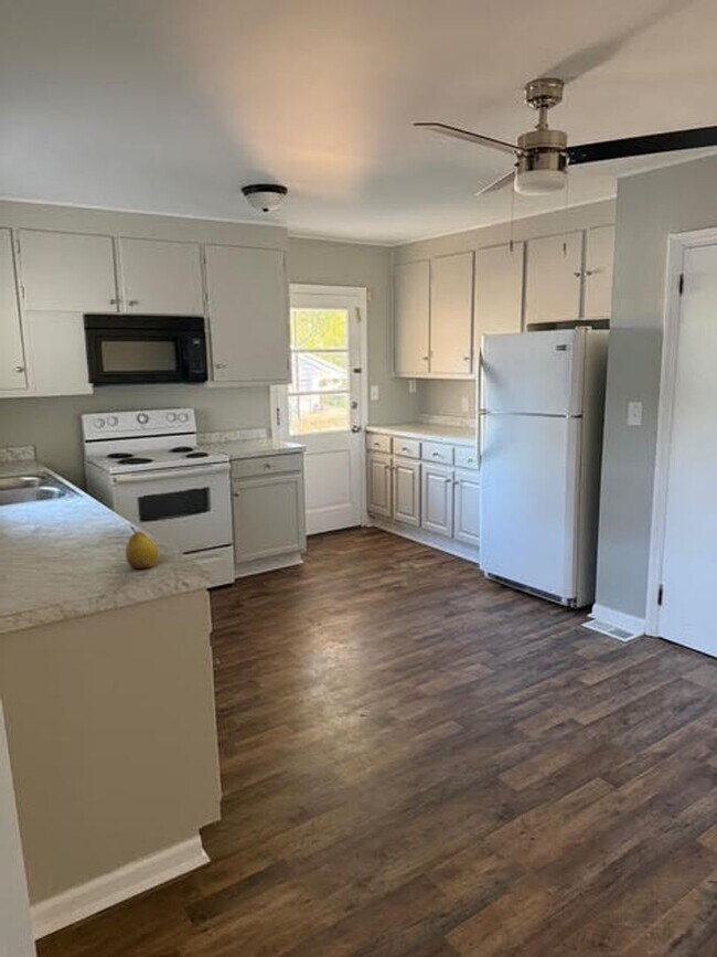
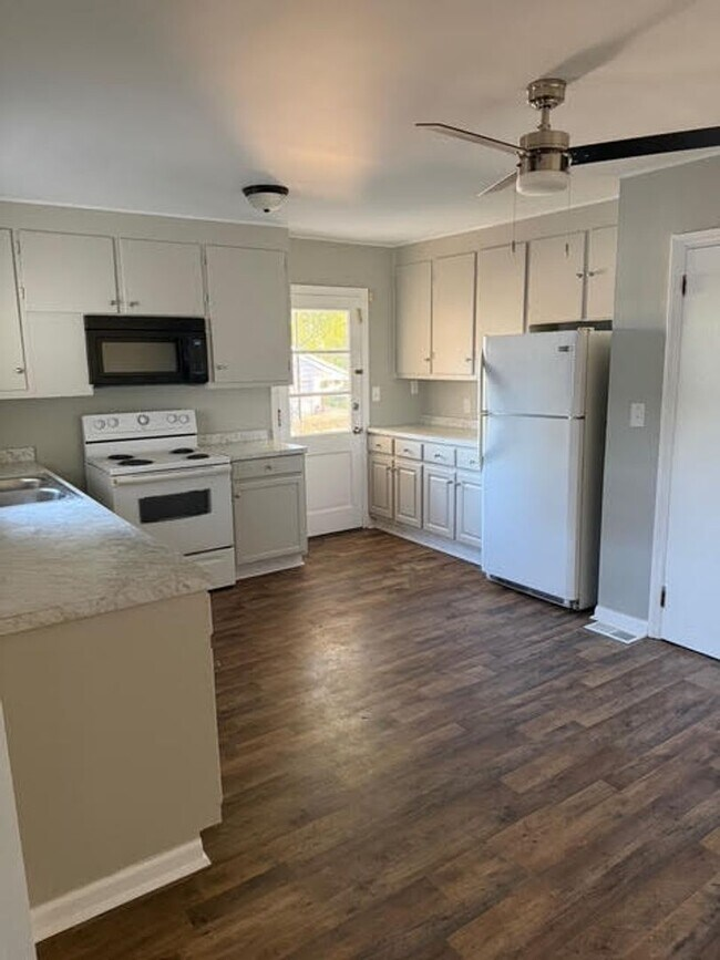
- fruit [125,525,159,570]
